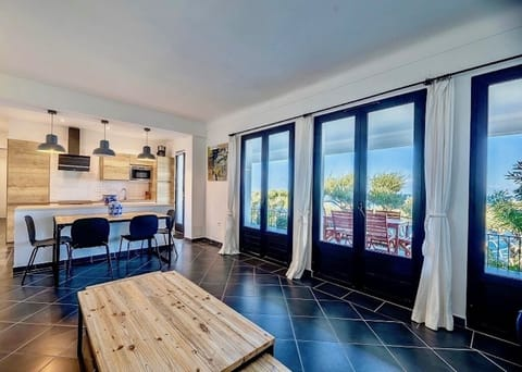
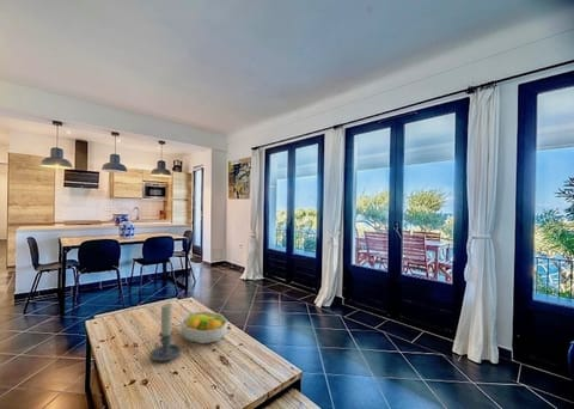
+ fruit bowl [179,310,230,344]
+ candle holder [149,303,182,362]
